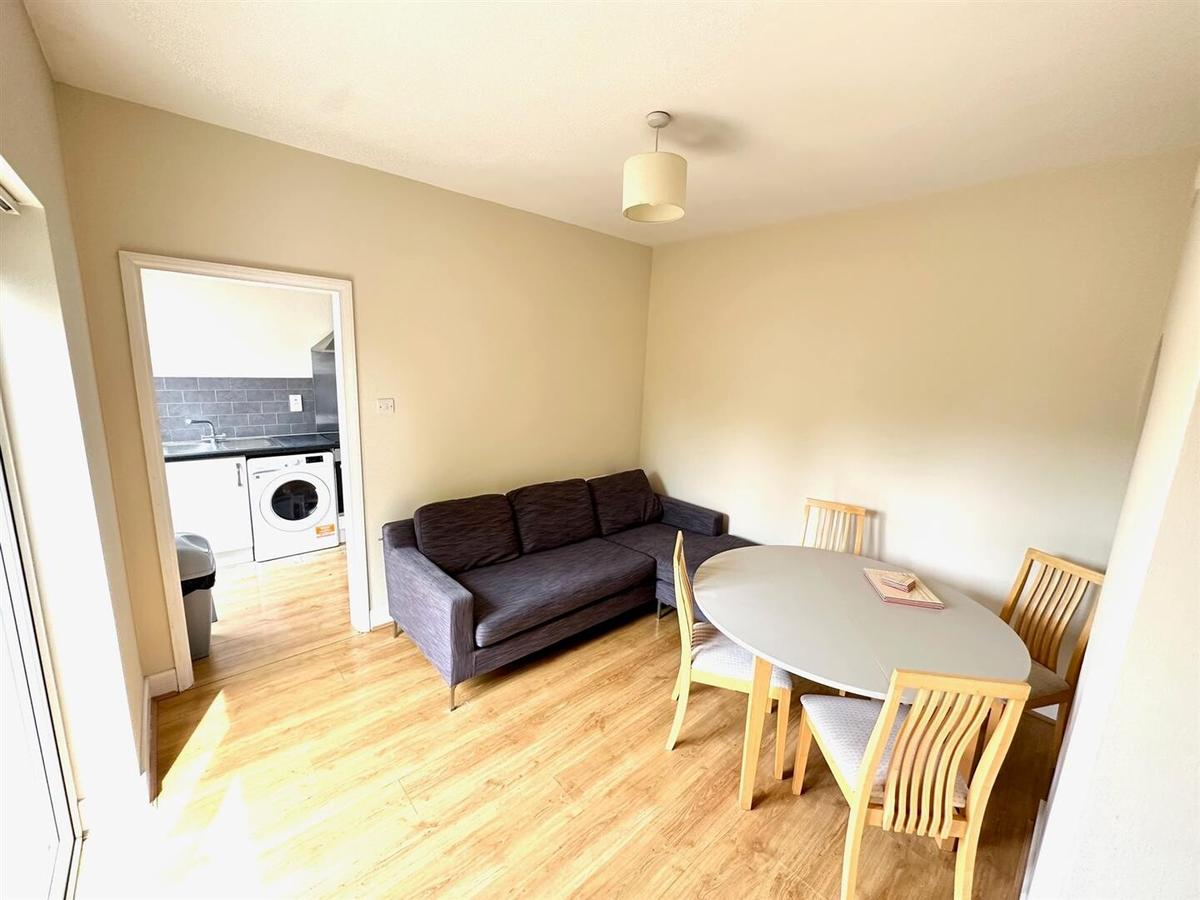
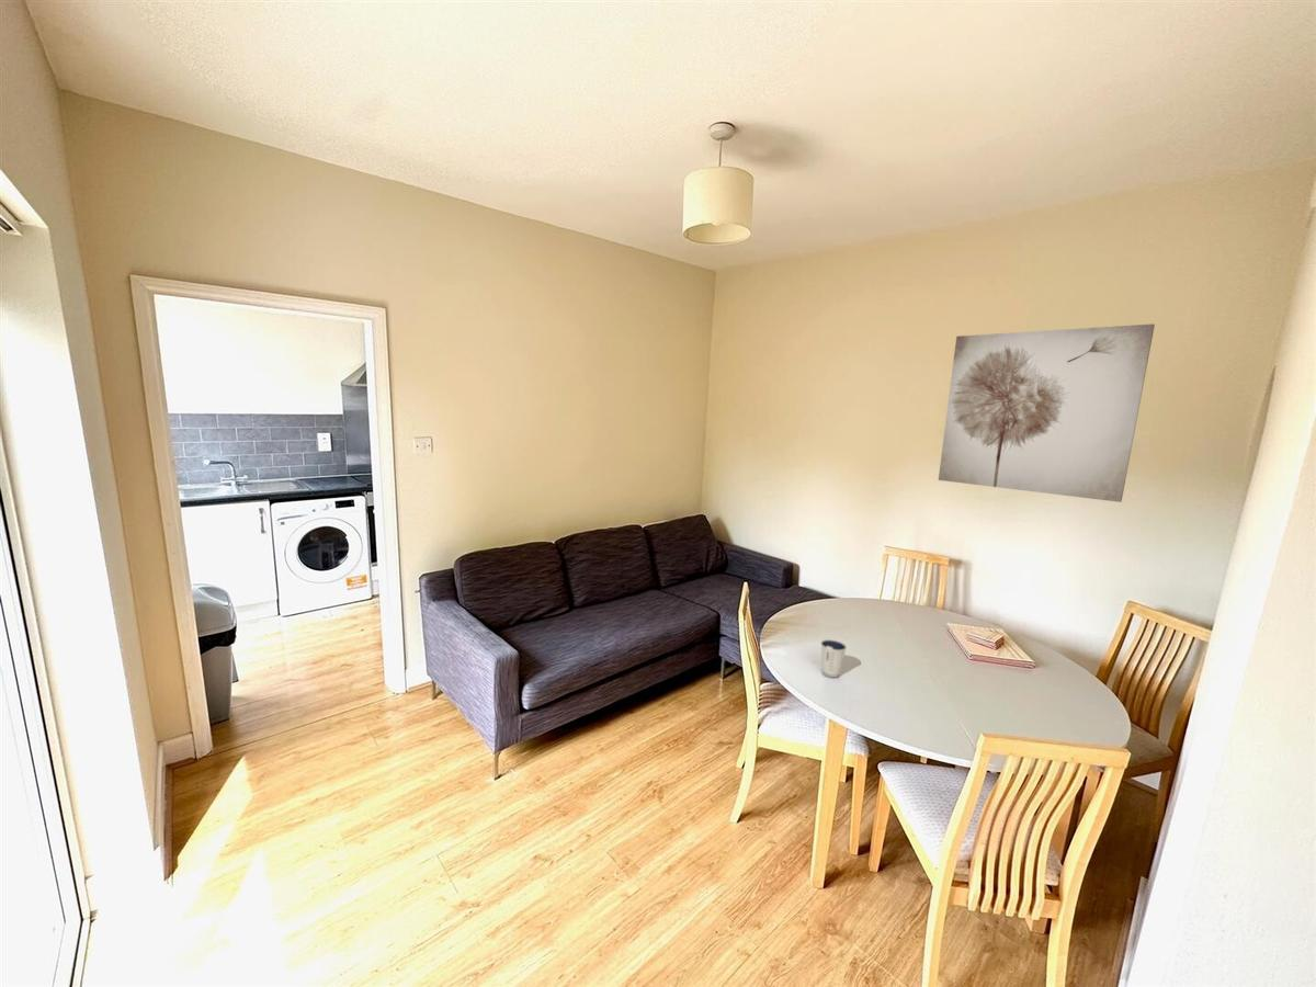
+ dixie cup [820,638,848,679]
+ wall art [938,322,1156,503]
